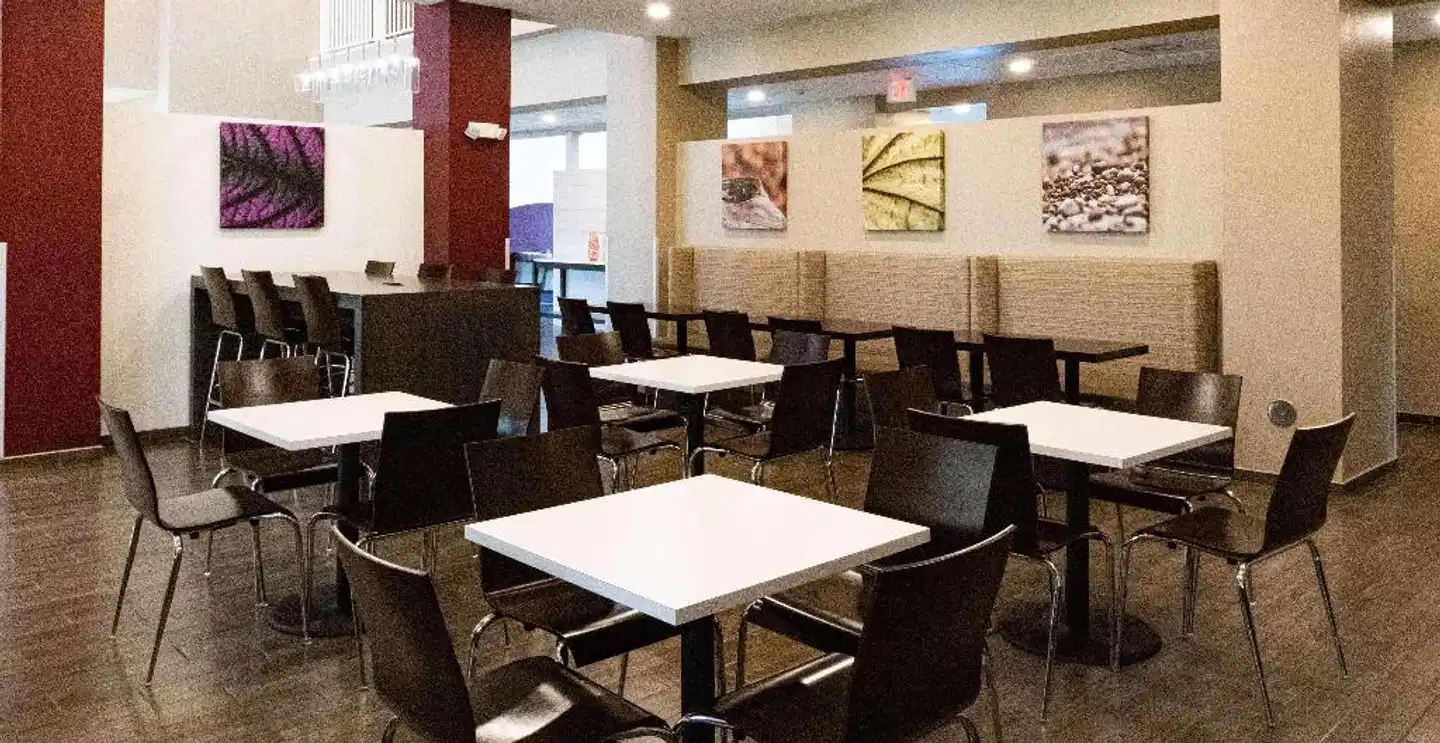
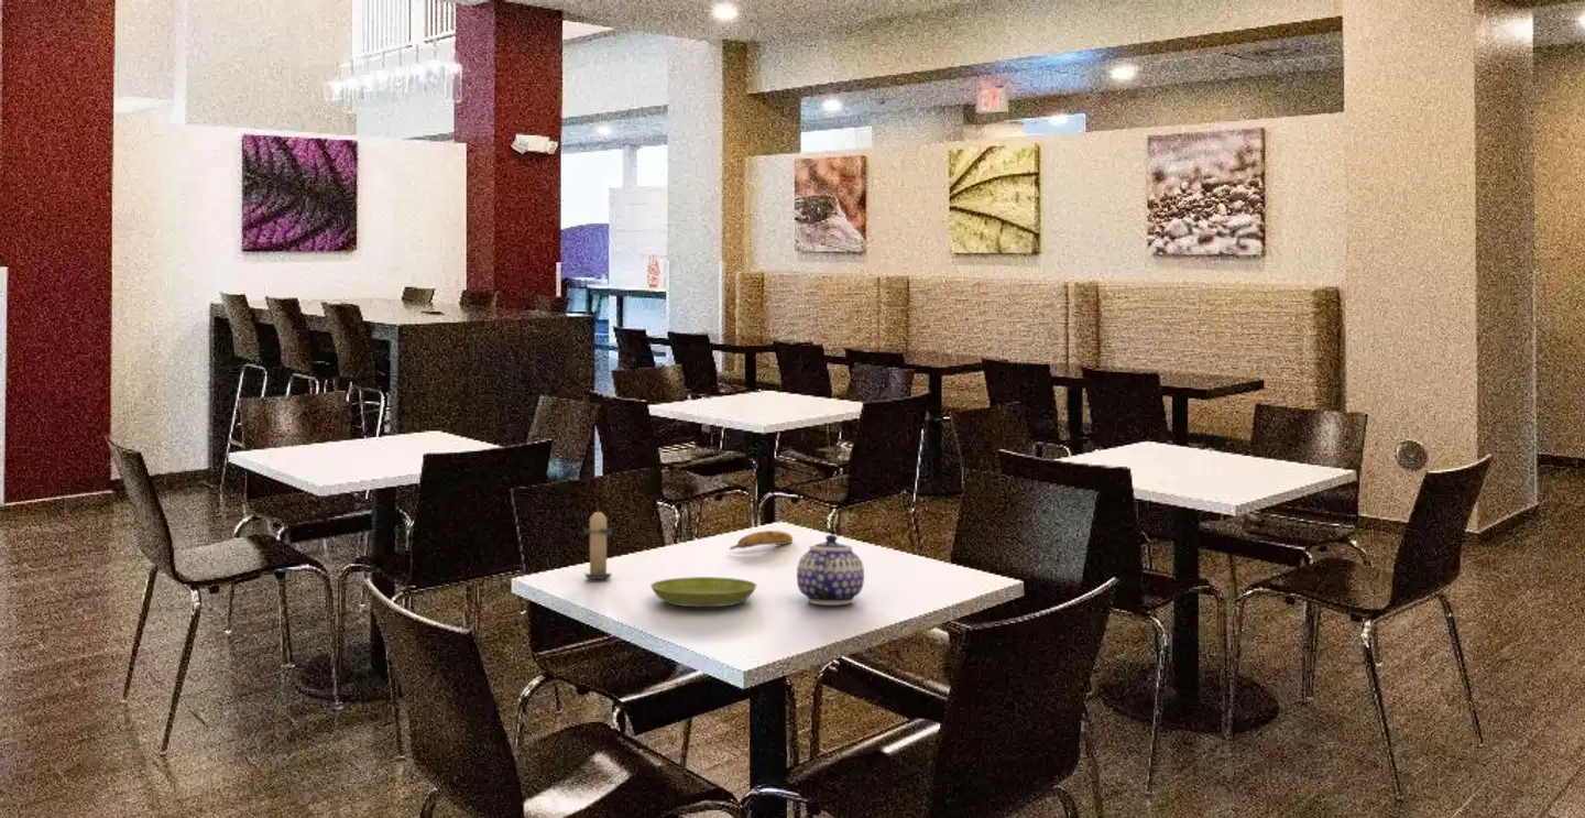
+ teapot [796,534,865,607]
+ candle [582,505,615,580]
+ banana [729,530,794,550]
+ saucer [649,576,757,608]
